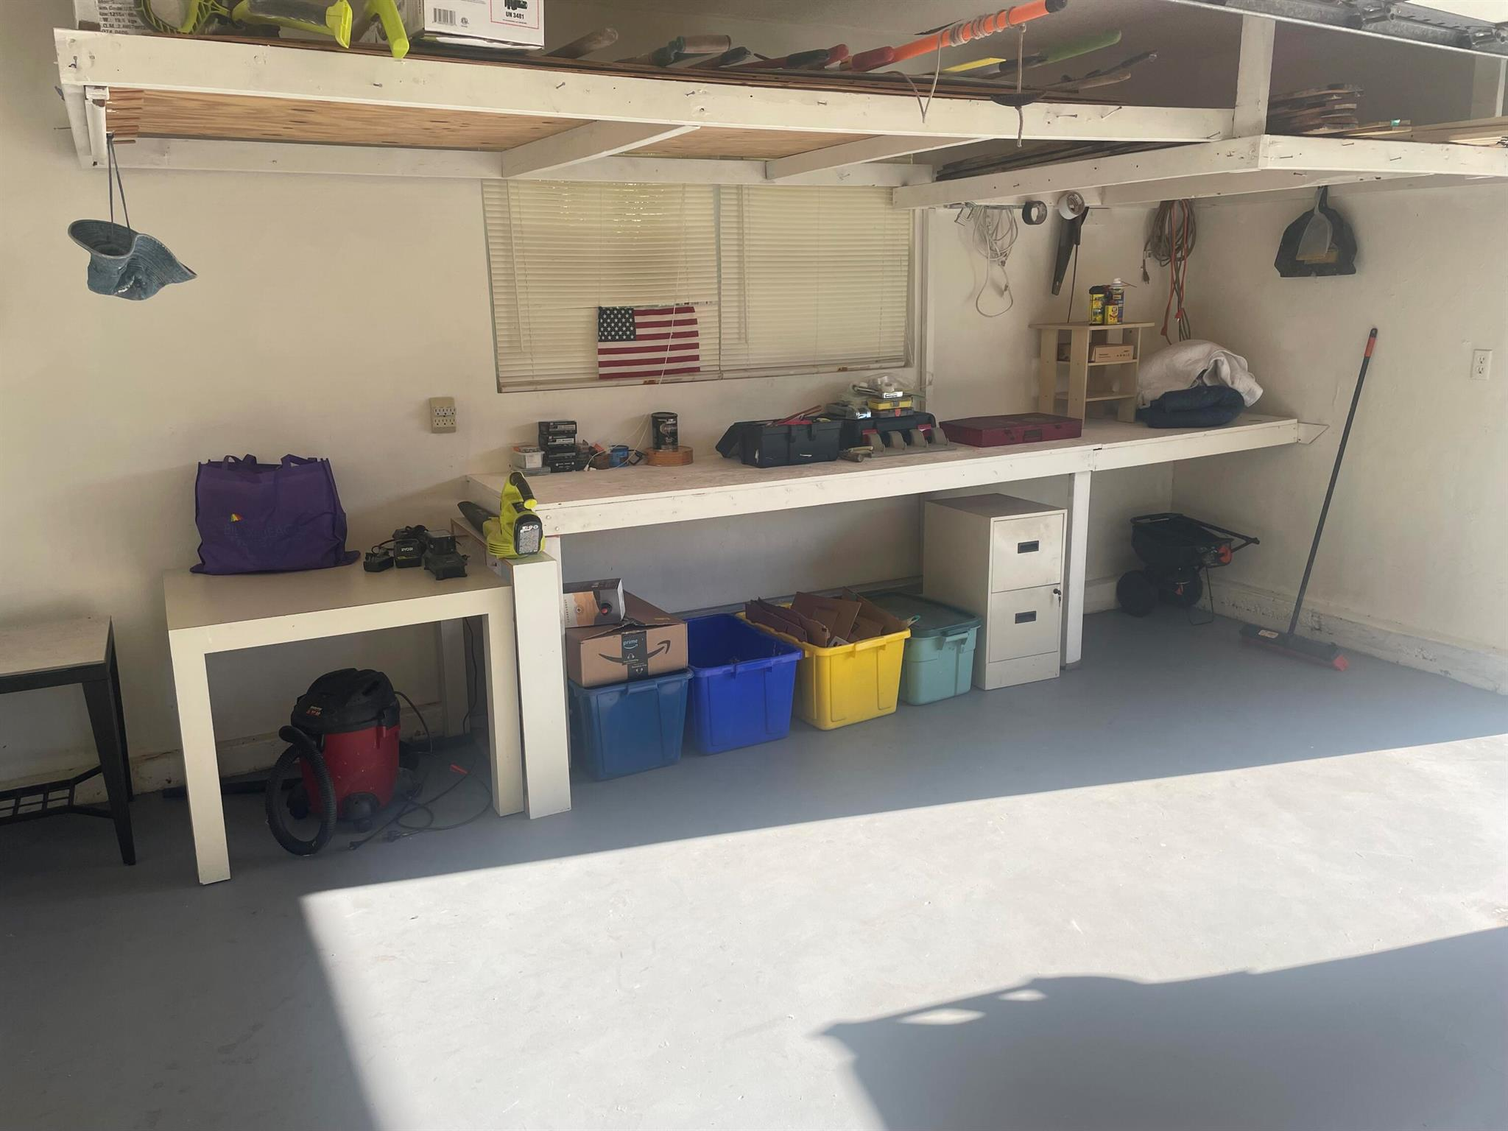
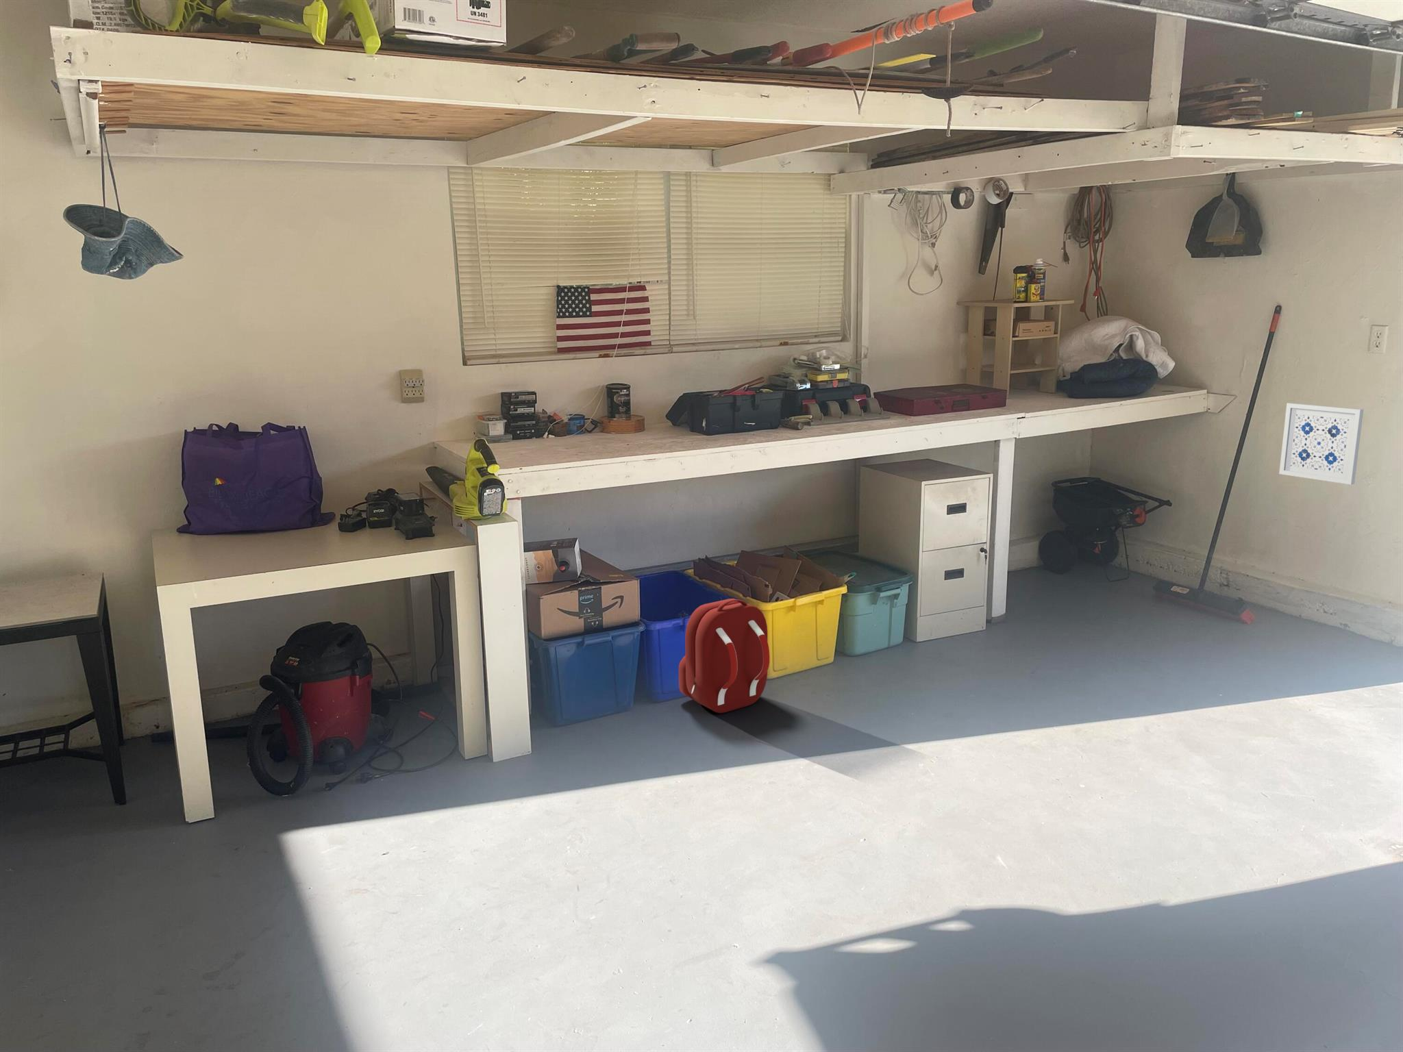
+ wall art [1278,402,1364,485]
+ backpack [678,598,770,714]
